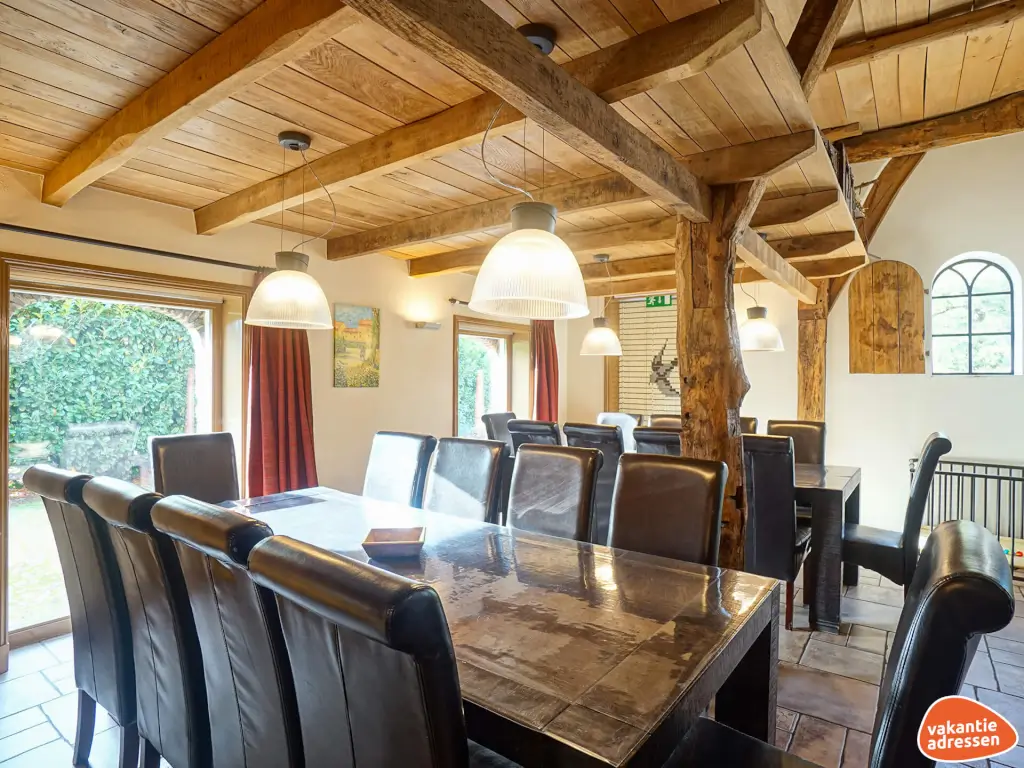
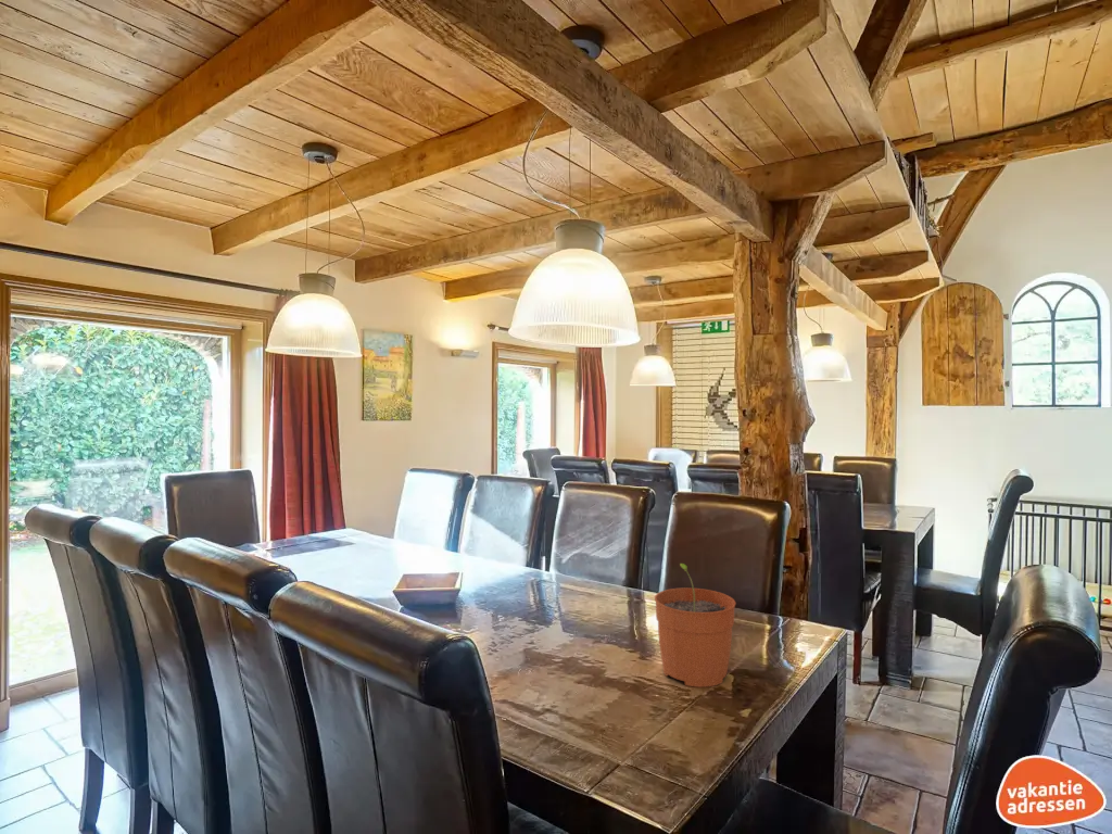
+ plant pot [654,563,736,688]
